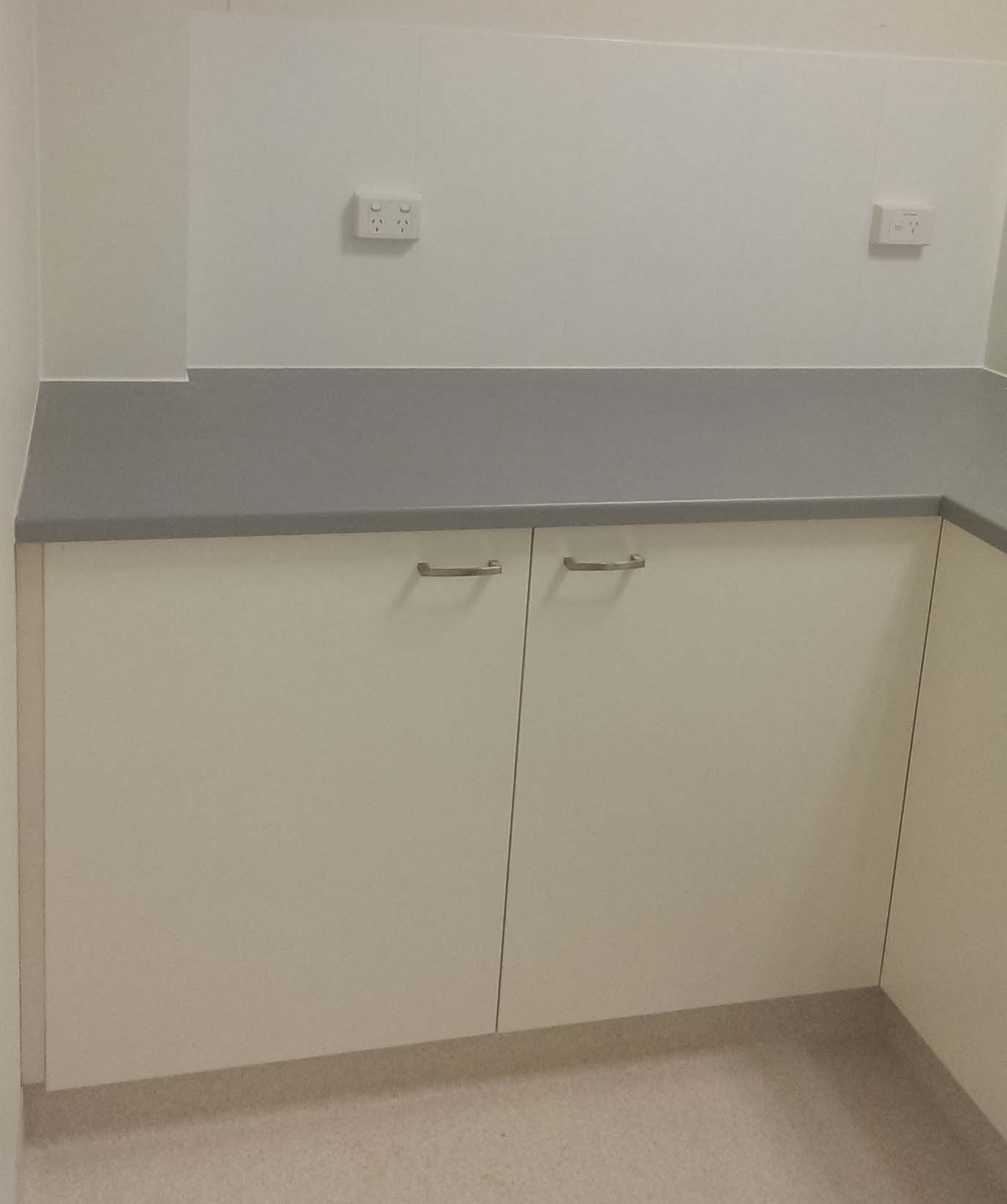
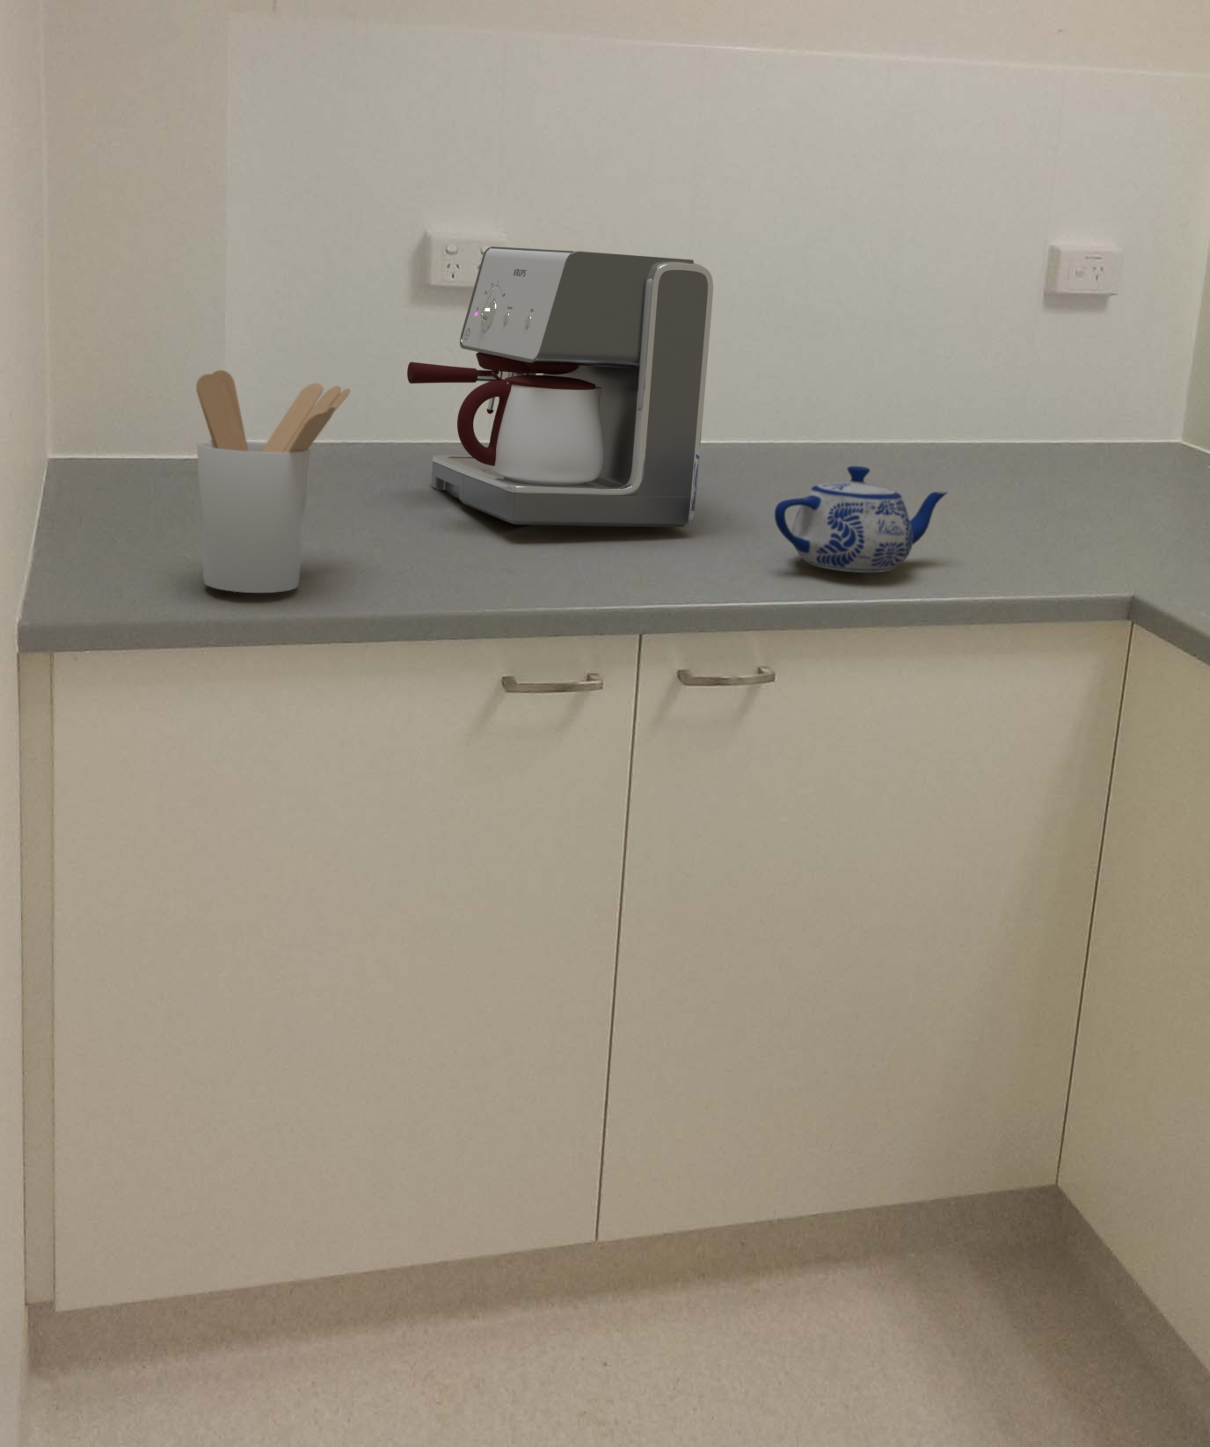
+ utensil holder [195,369,352,594]
+ teapot [774,465,949,573]
+ coffee maker [406,245,714,528]
